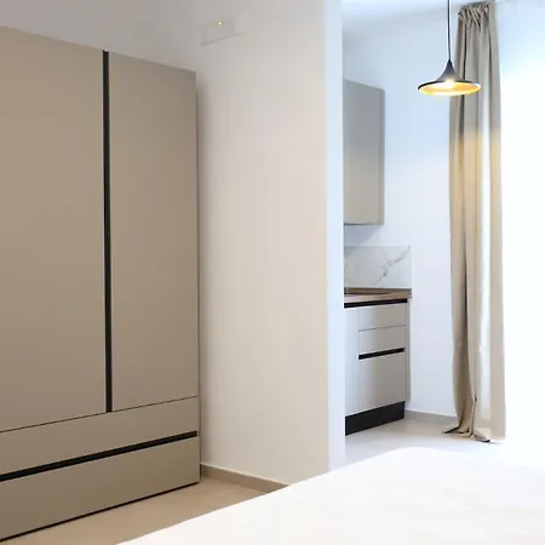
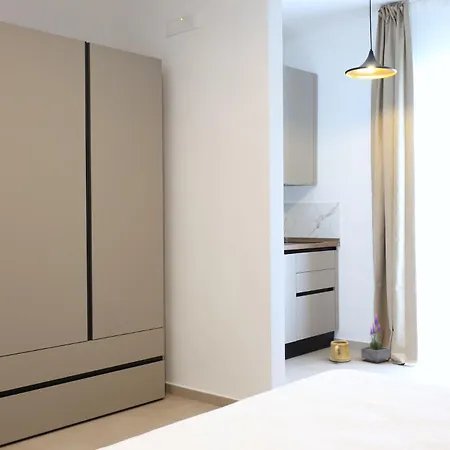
+ watering can [328,339,352,363]
+ potted plant [360,313,391,364]
